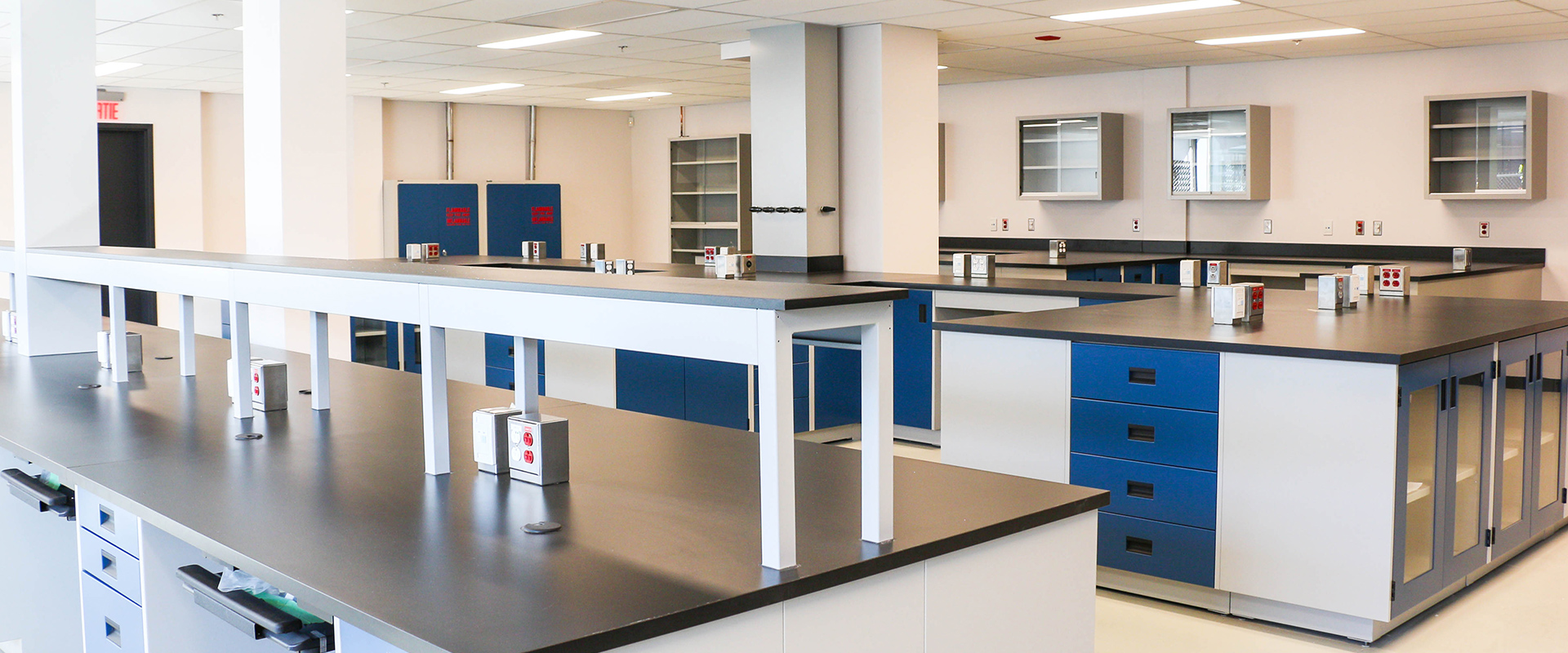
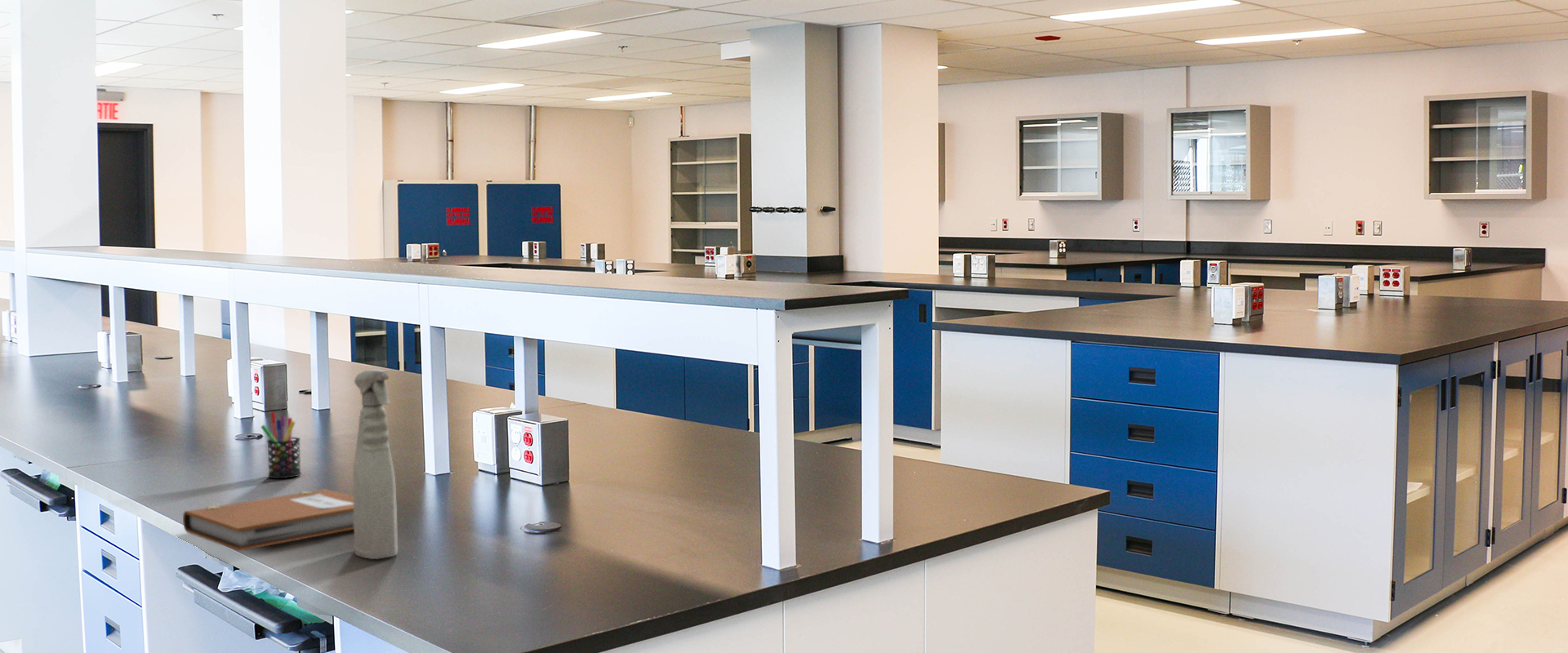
+ pen holder [260,411,302,479]
+ spray bottle [353,369,399,560]
+ notebook [182,488,354,552]
